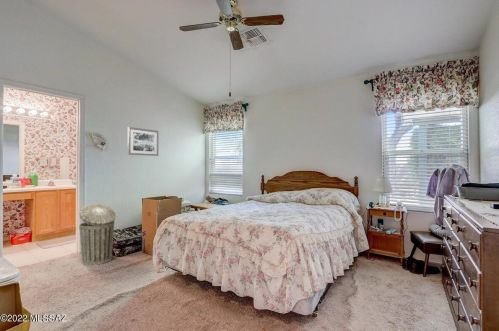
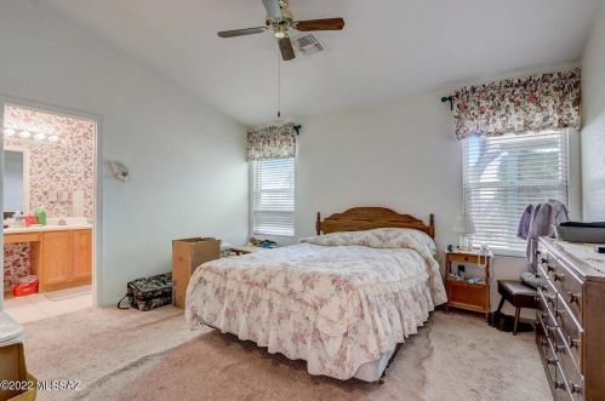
- wall art [127,126,159,157]
- trash can [78,203,117,267]
